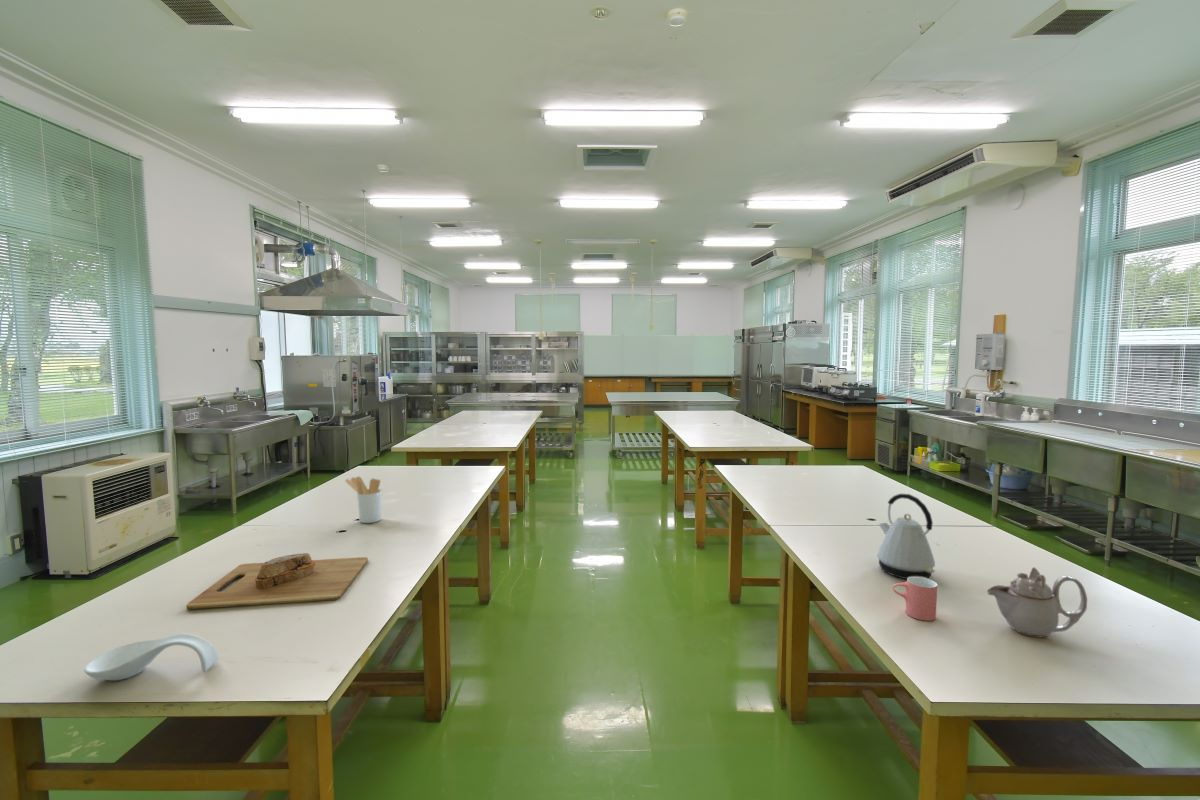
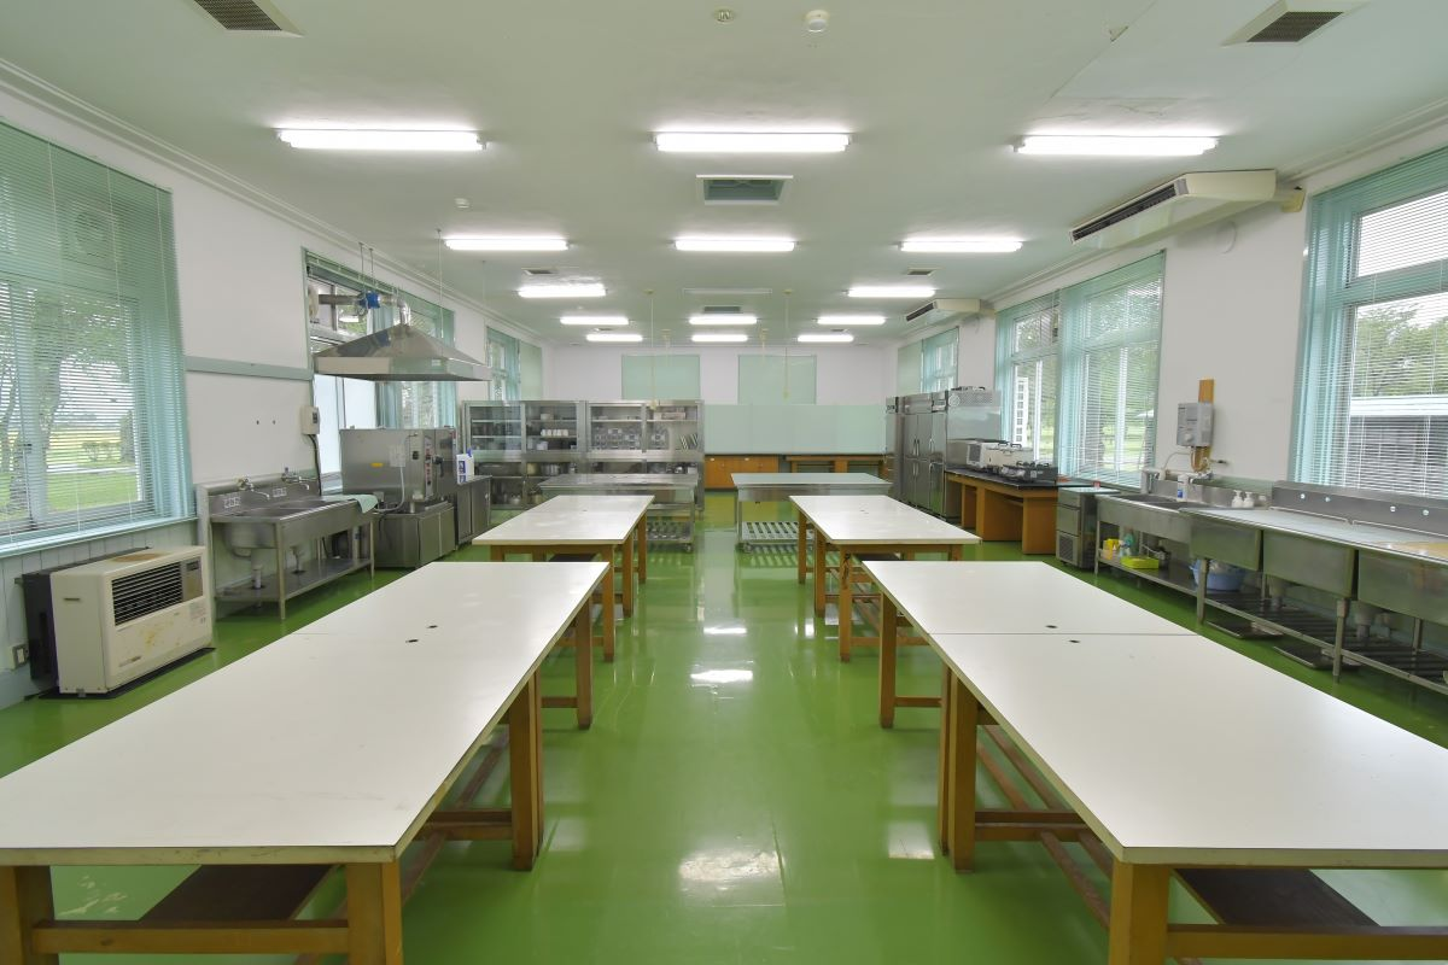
- spoon rest [83,633,219,681]
- cutting board [185,552,369,610]
- utensil holder [344,475,383,524]
- kettle [876,493,936,580]
- cup [892,577,938,622]
- teapot [987,566,1088,638]
